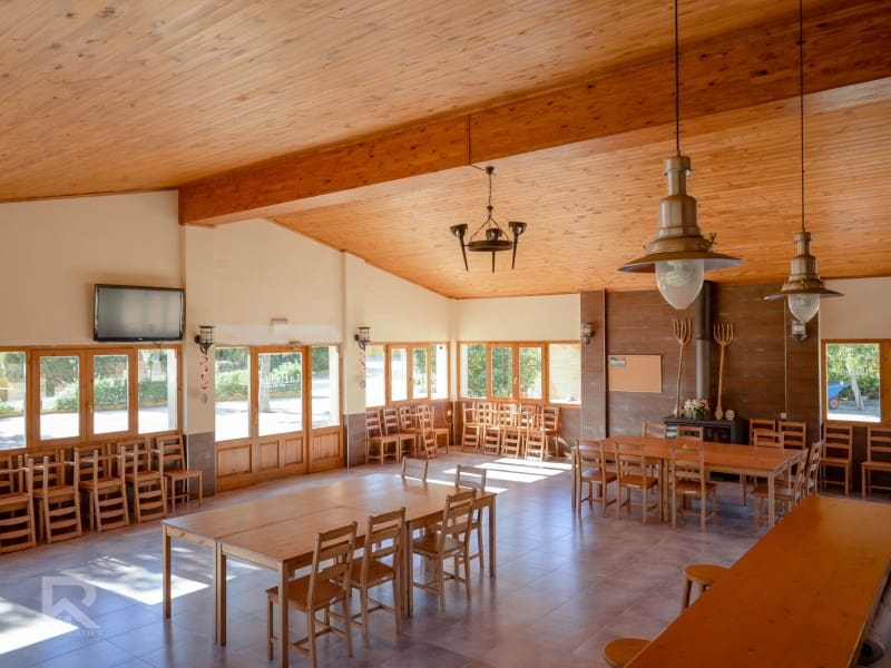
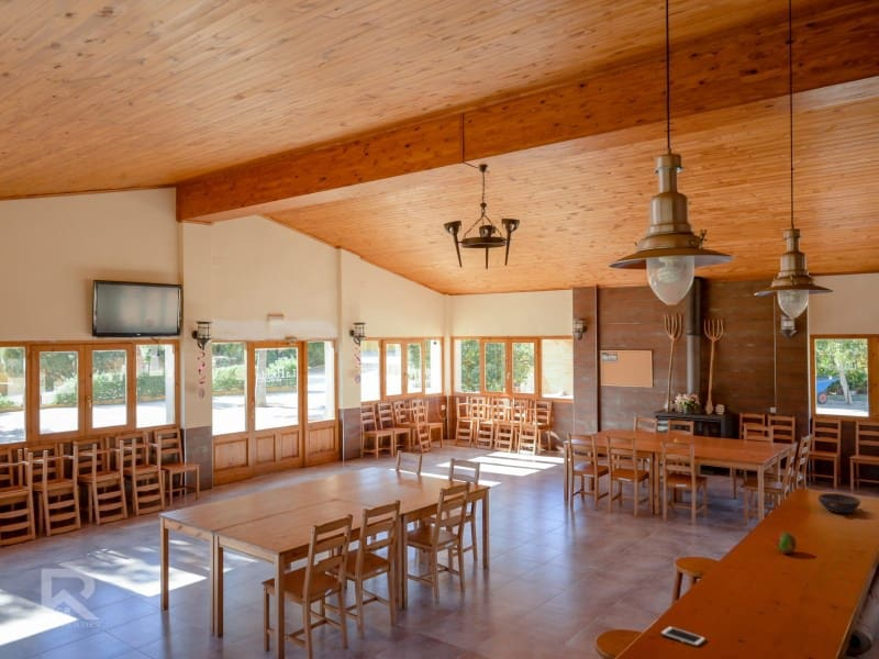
+ cell phone [659,625,706,648]
+ bowl [817,492,861,514]
+ fruit [776,530,798,555]
